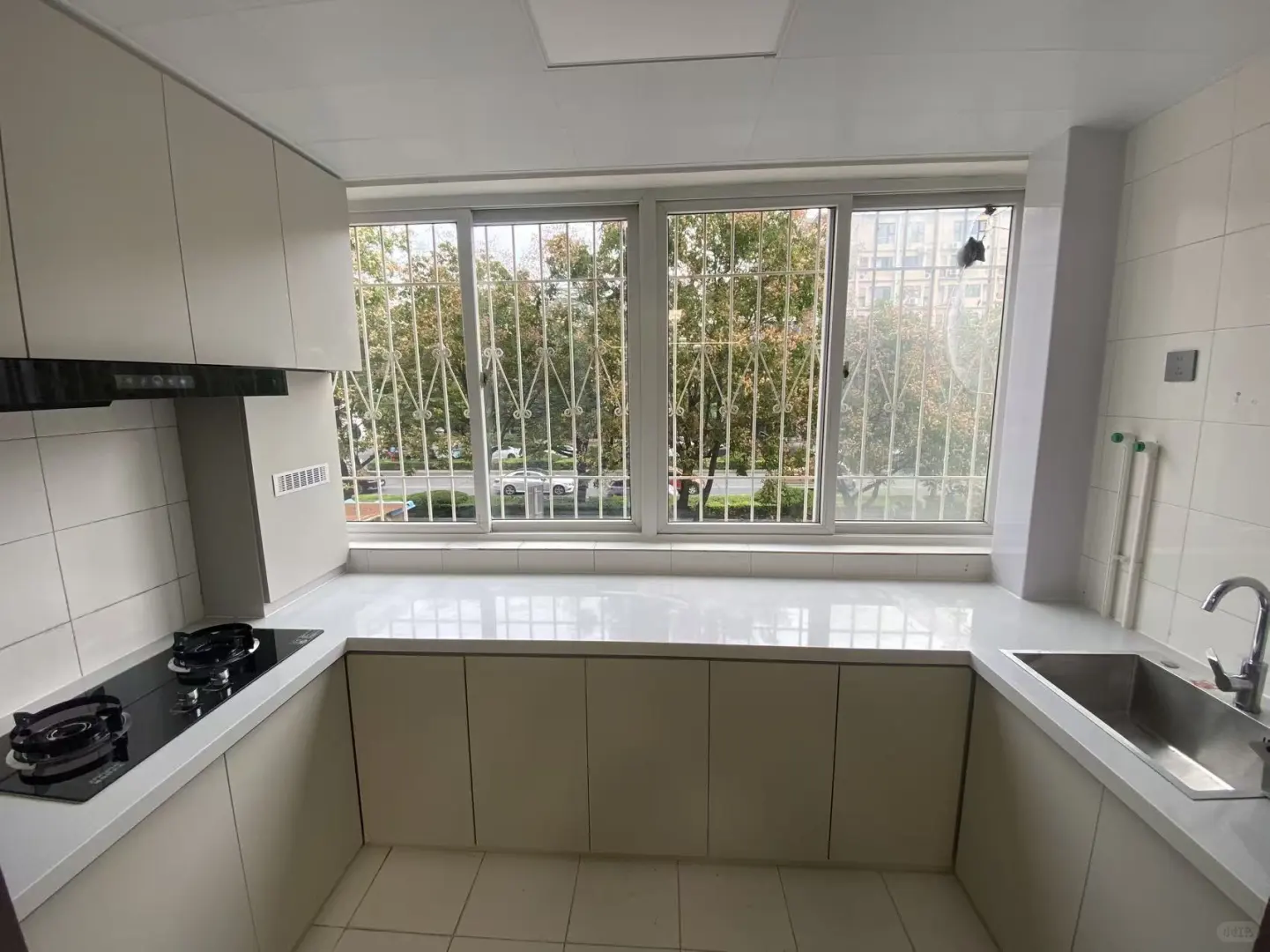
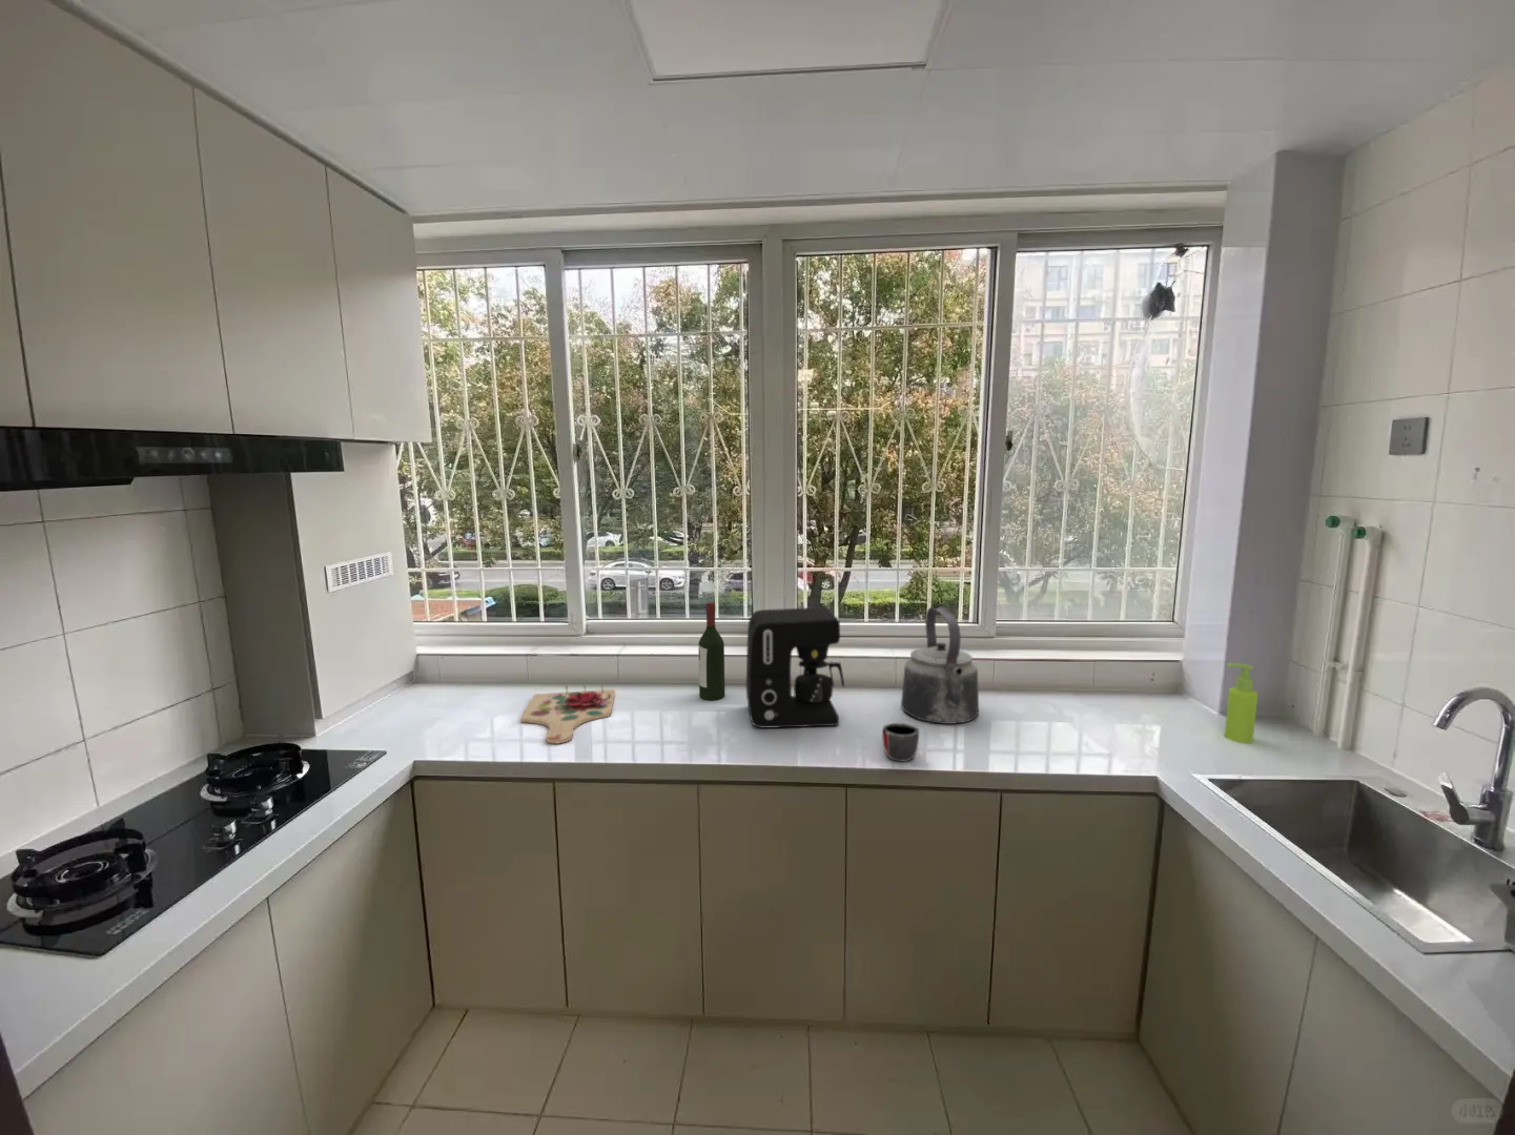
+ mug [882,722,920,762]
+ soap dispenser [1224,662,1260,744]
+ wine bottle [697,601,725,701]
+ cutting board [520,682,616,744]
+ coffee maker [746,607,846,728]
+ kettle [899,607,979,725]
